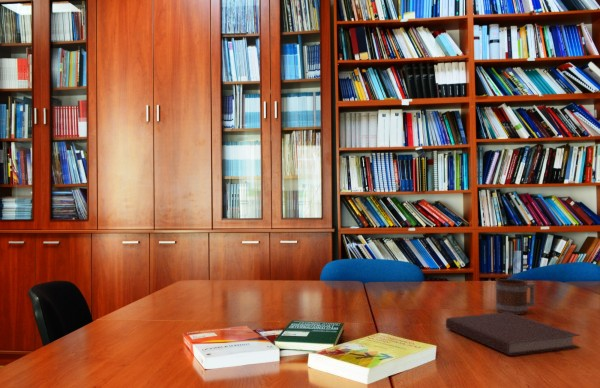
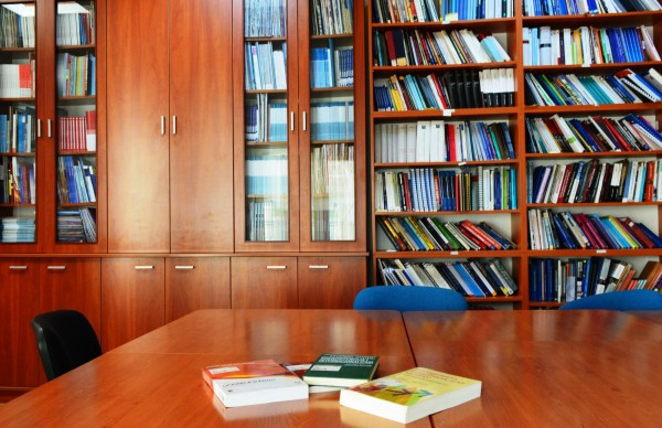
- mug [494,278,536,315]
- notebook [445,312,581,357]
